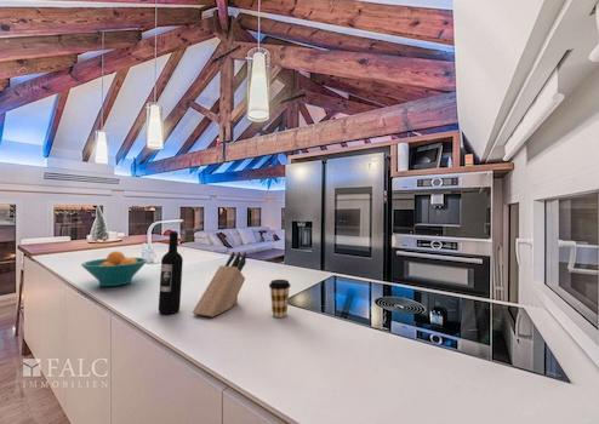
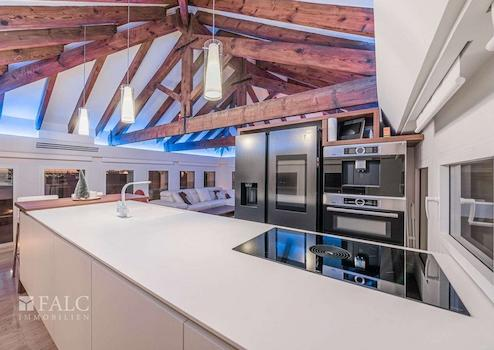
- coffee cup [268,279,291,319]
- fruit bowl [80,250,149,287]
- wine bottle [158,230,184,315]
- knife block [192,251,247,319]
